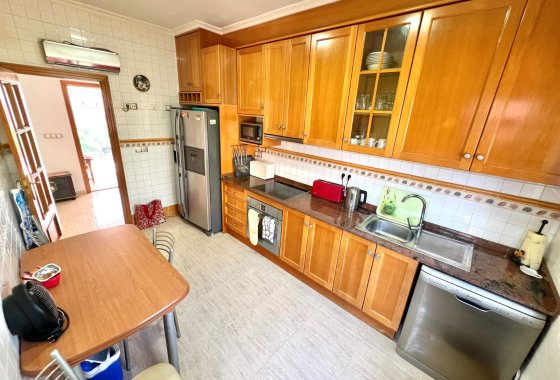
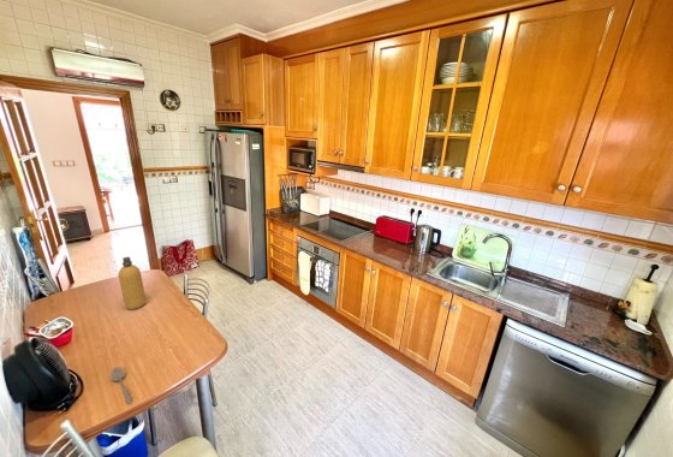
+ bottle [118,256,147,310]
+ spoon [111,366,133,405]
